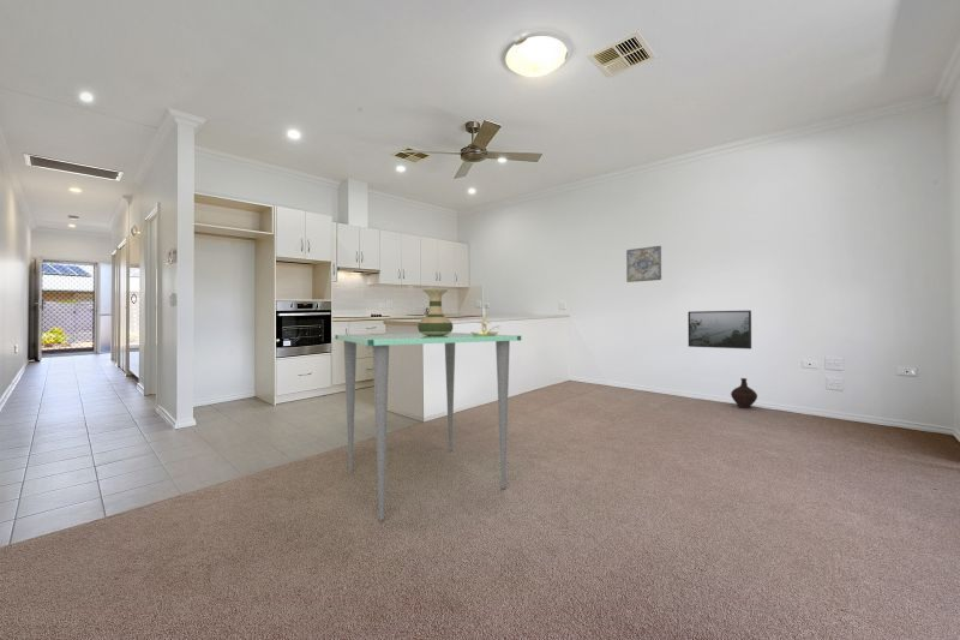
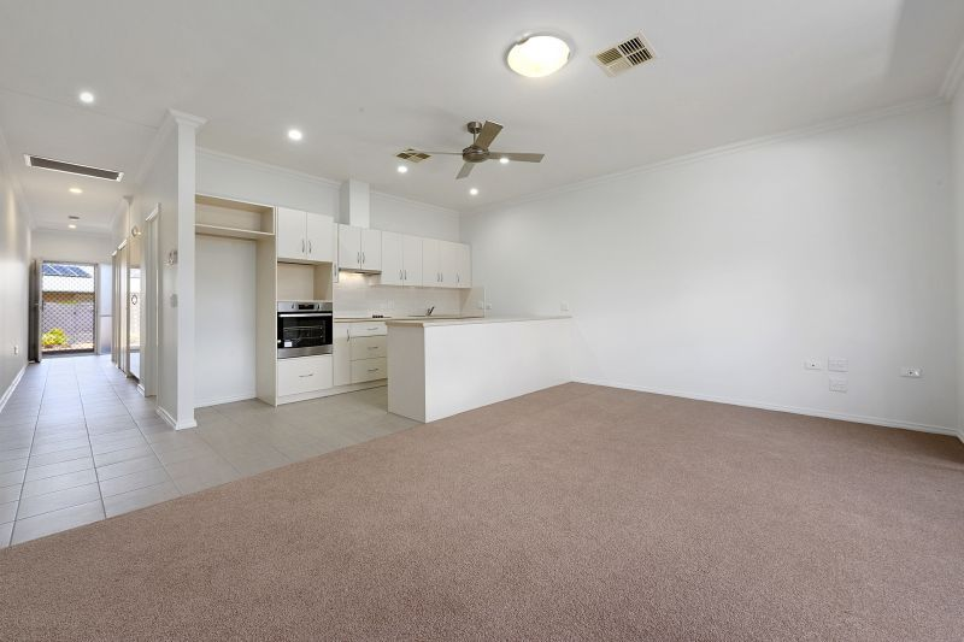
- wall art [625,245,662,283]
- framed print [686,310,752,351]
- vase [416,288,454,336]
- candle holder [469,305,500,336]
- dining table [334,331,522,521]
- ceramic jug [730,377,758,409]
